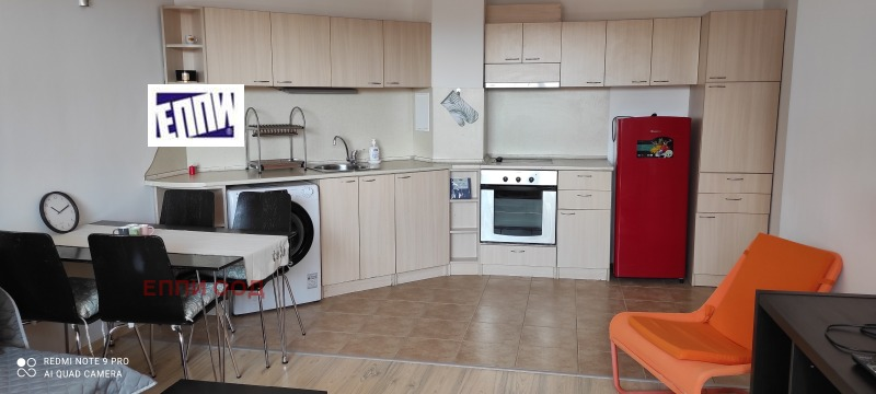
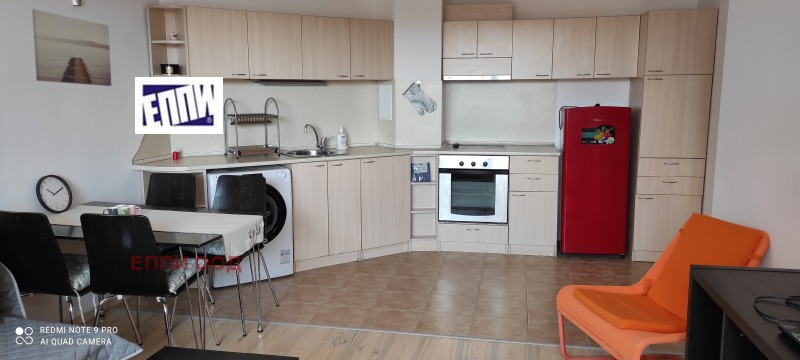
+ wall art [31,8,112,87]
